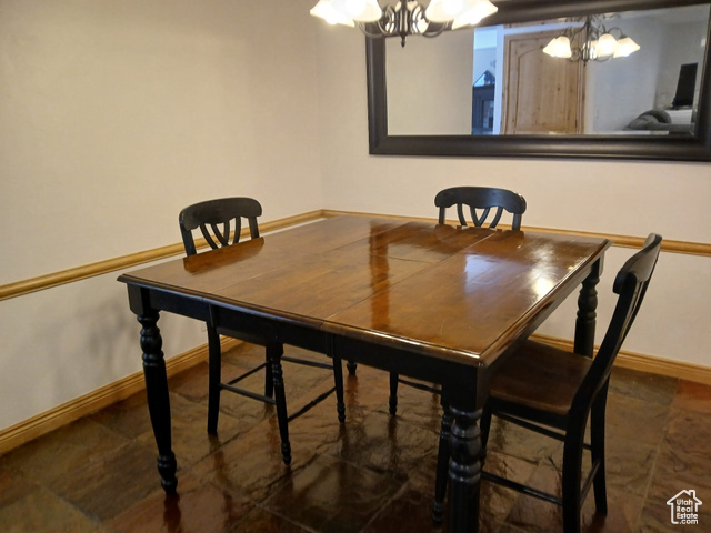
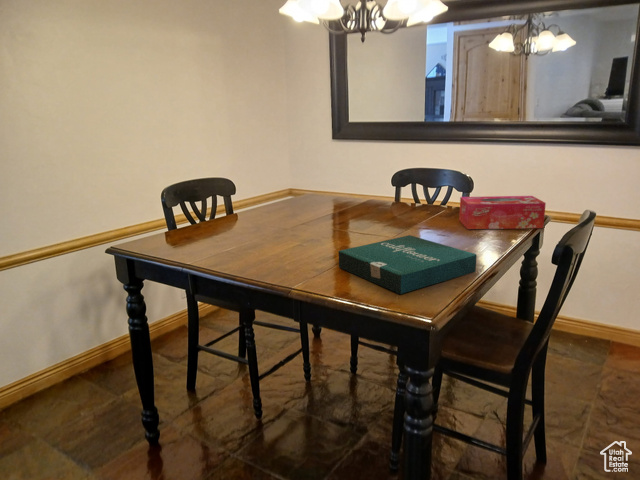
+ pizza box [338,234,478,295]
+ tissue box [458,195,547,230]
